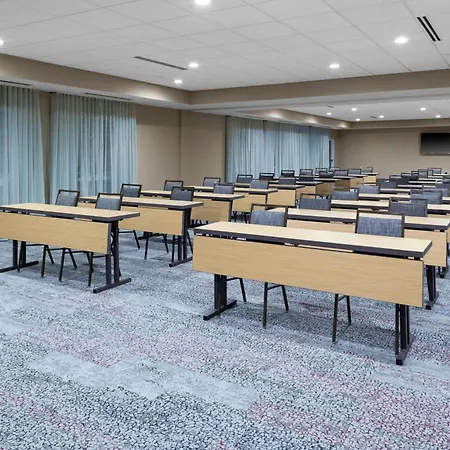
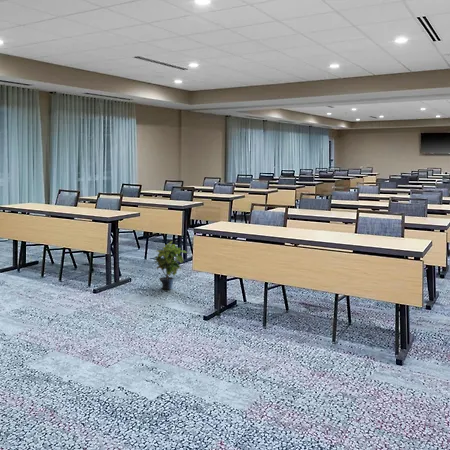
+ potted plant [153,240,188,290]
